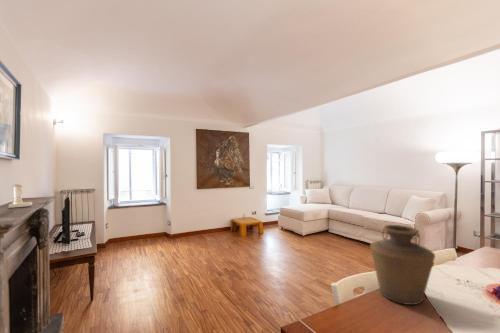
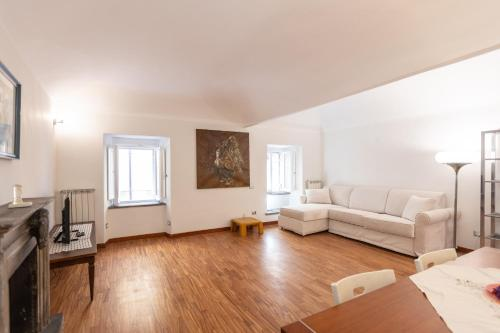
- vase [369,224,436,306]
